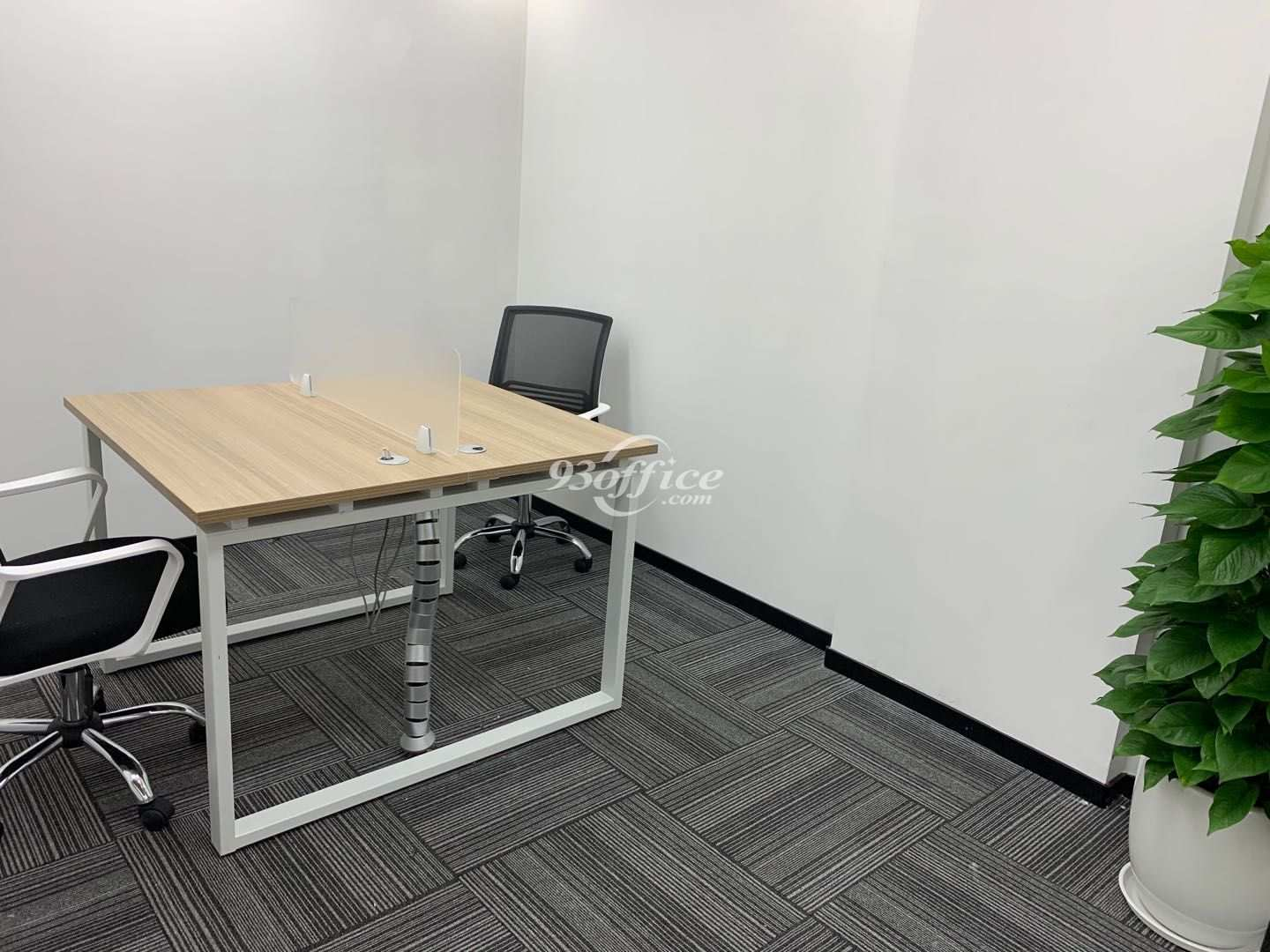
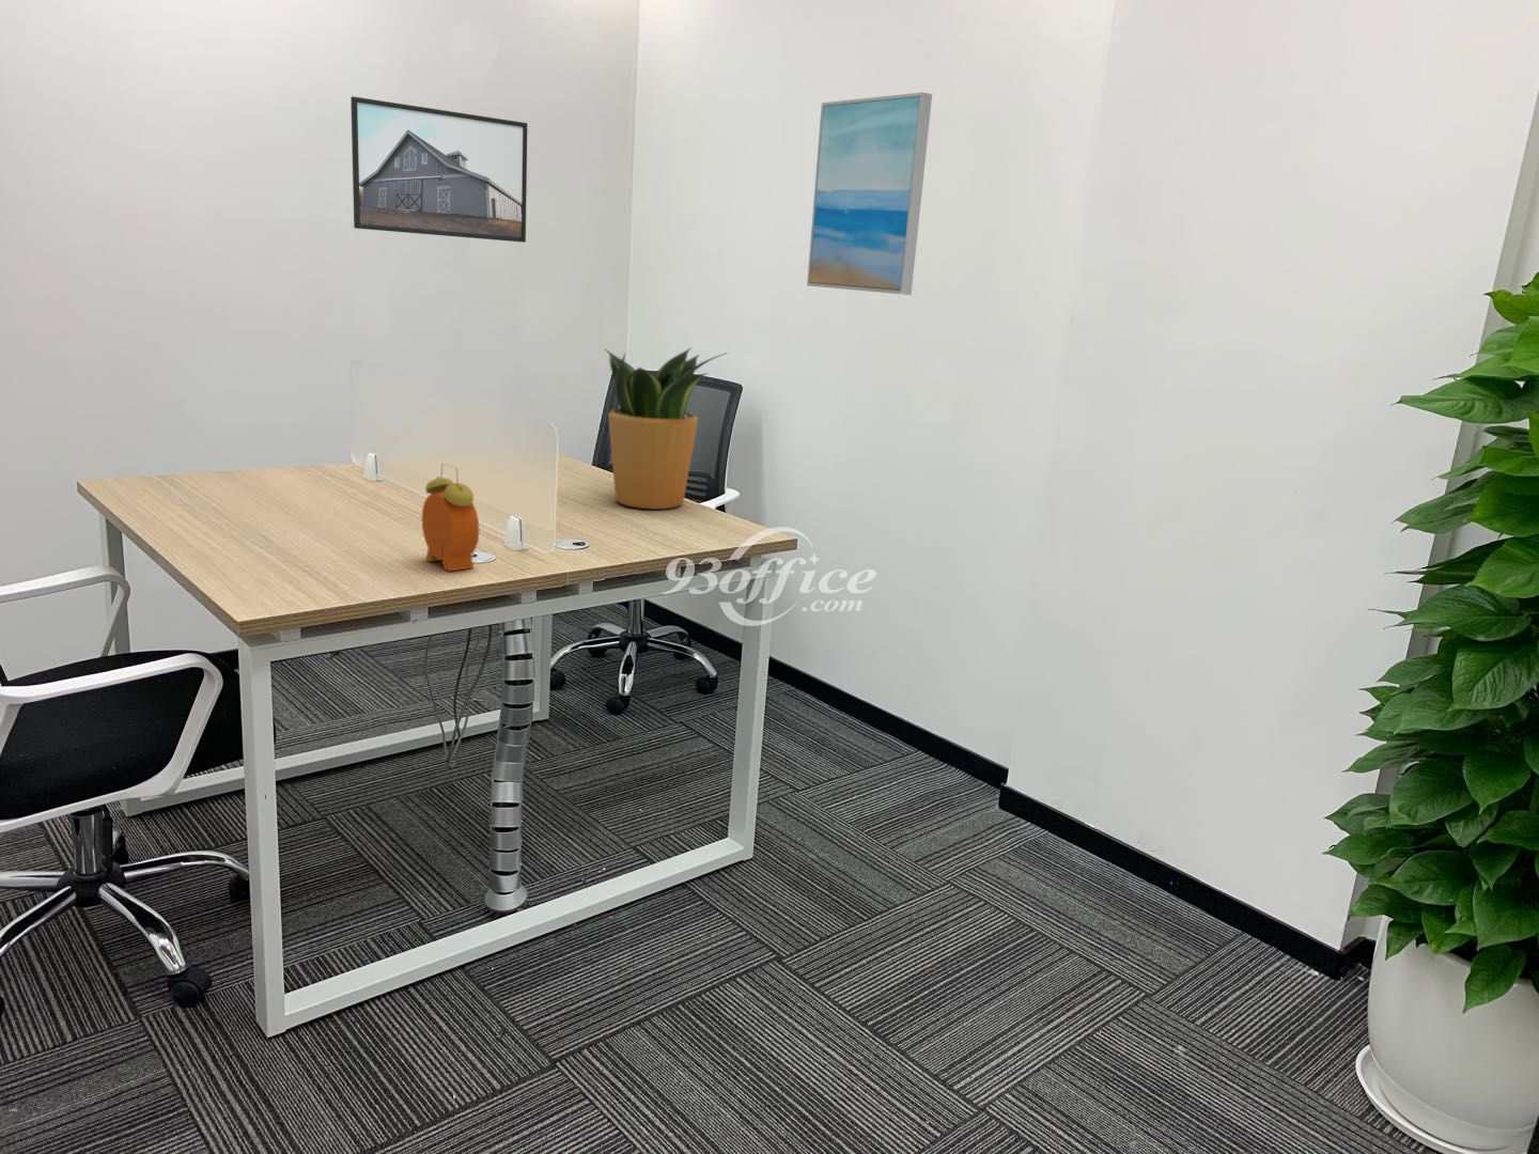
+ alarm clock [420,463,481,572]
+ wall art [806,91,933,296]
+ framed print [349,95,528,244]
+ potted plant [602,347,728,510]
